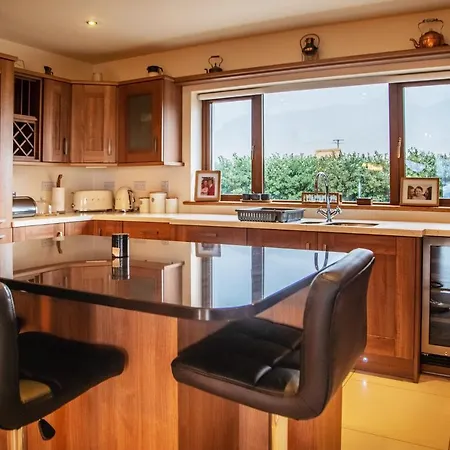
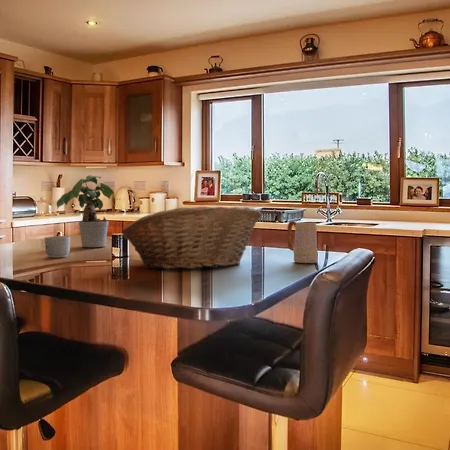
+ fruit basket [121,206,263,270]
+ mug [287,220,319,264]
+ potted plant [56,174,115,248]
+ mug [44,235,71,259]
